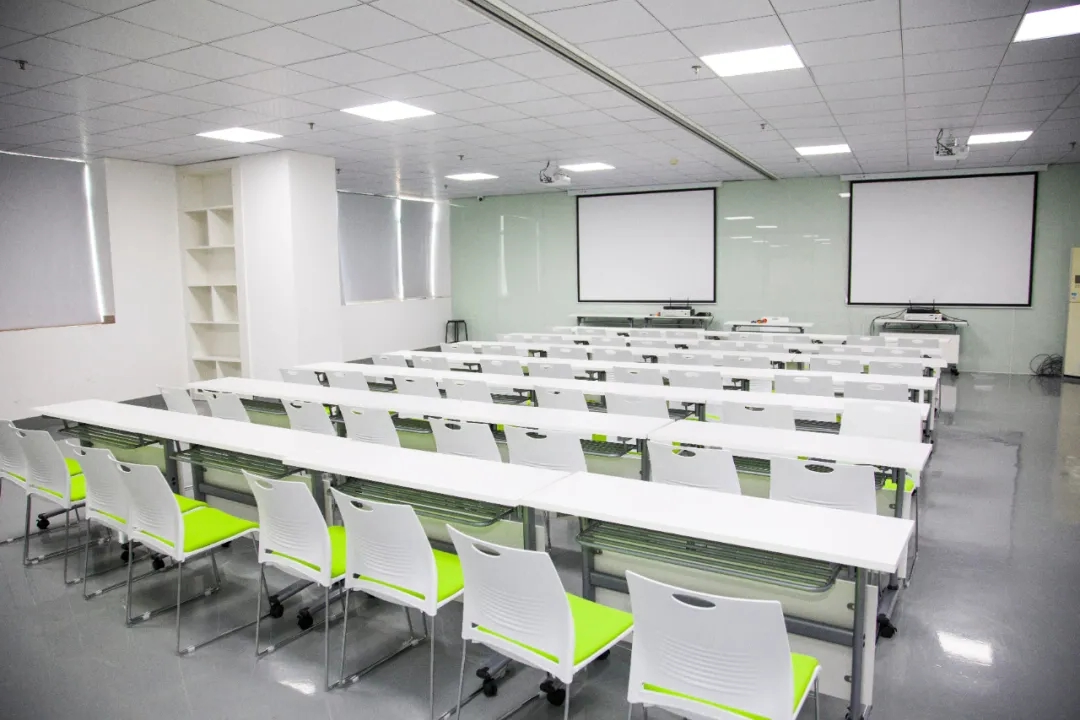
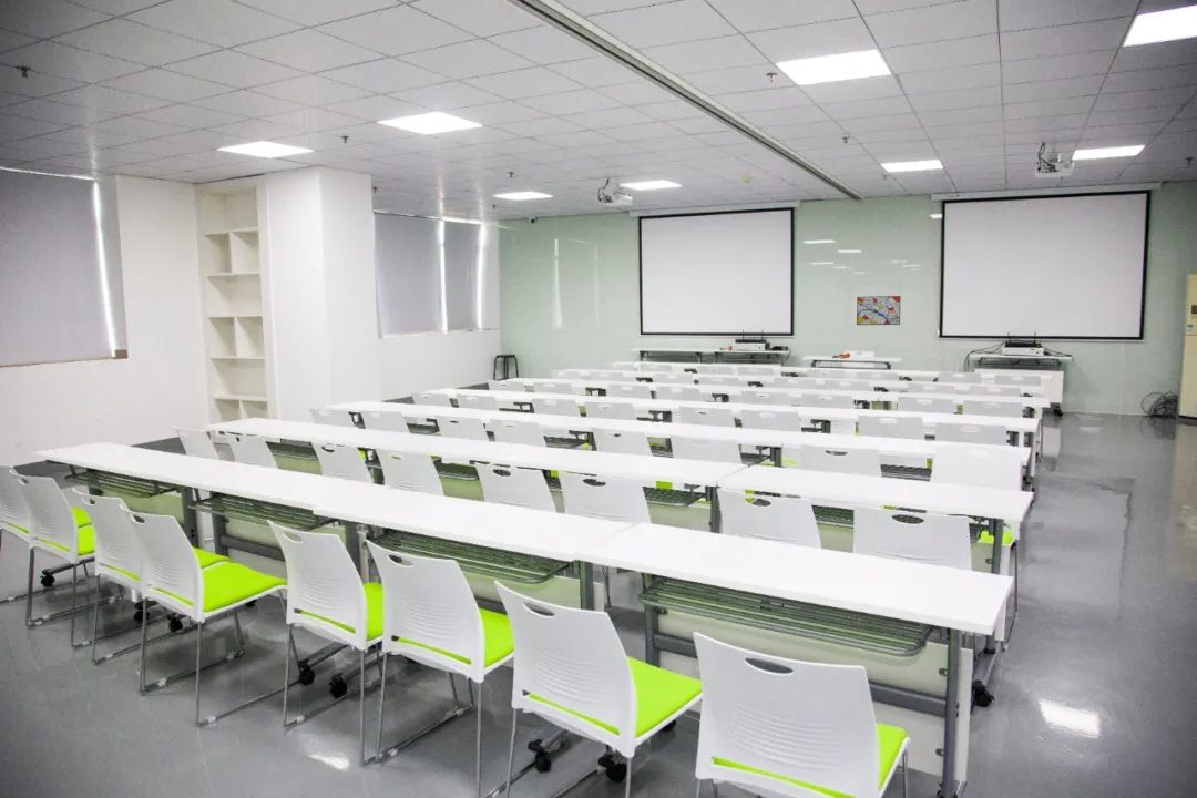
+ wall art [856,295,902,326]
